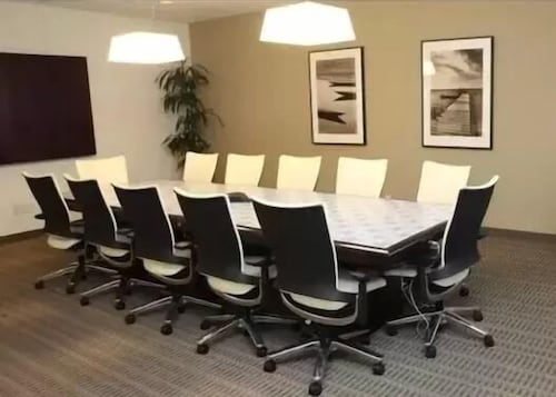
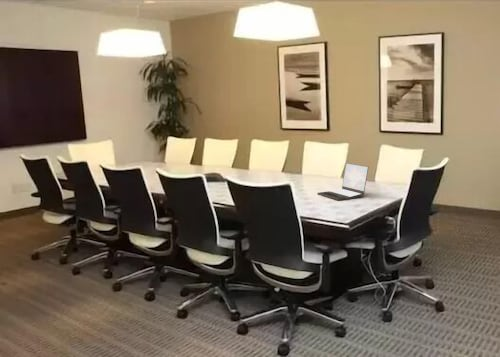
+ laptop [316,162,369,201]
